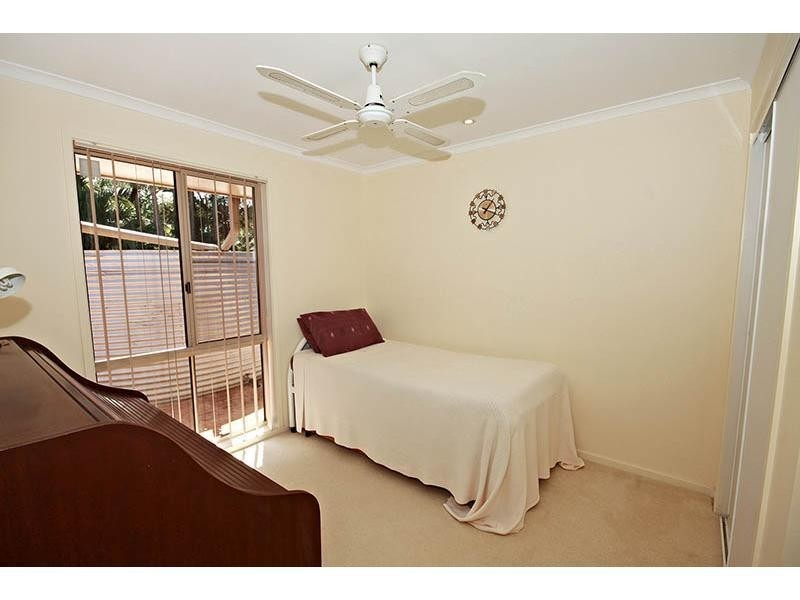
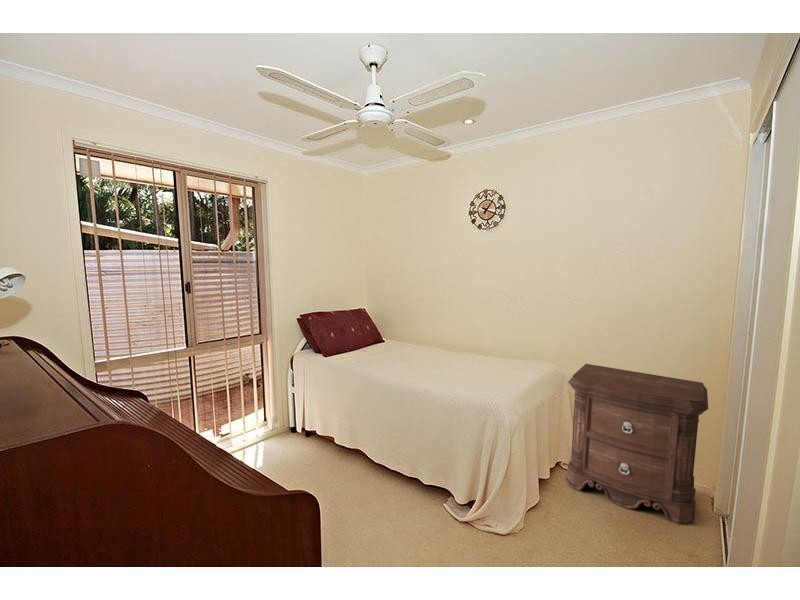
+ nightstand [564,363,709,527]
